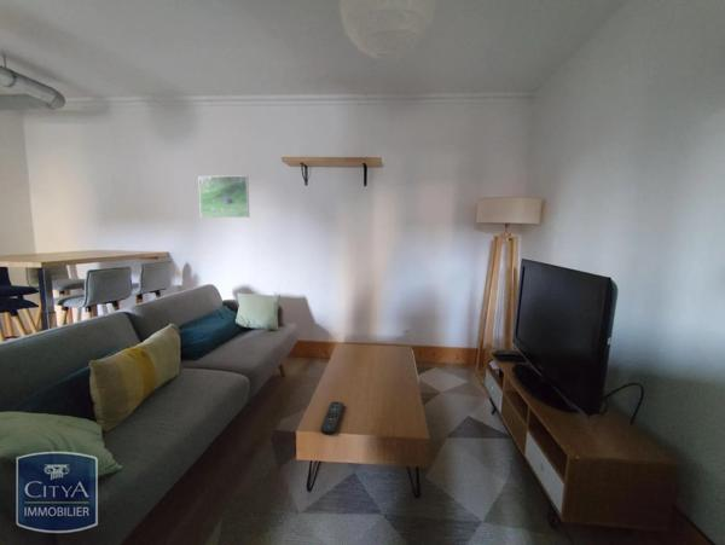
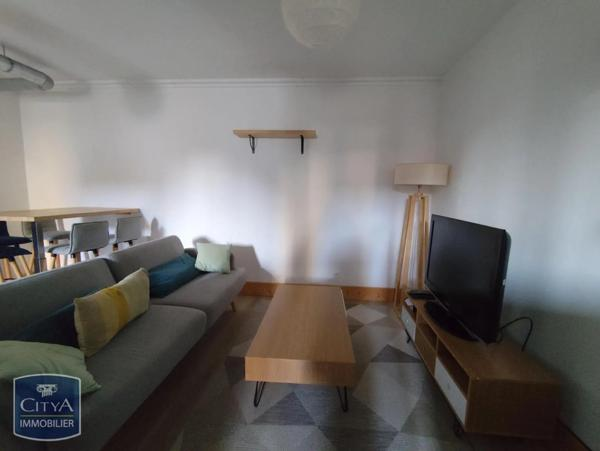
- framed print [197,174,250,219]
- remote control [319,400,344,435]
